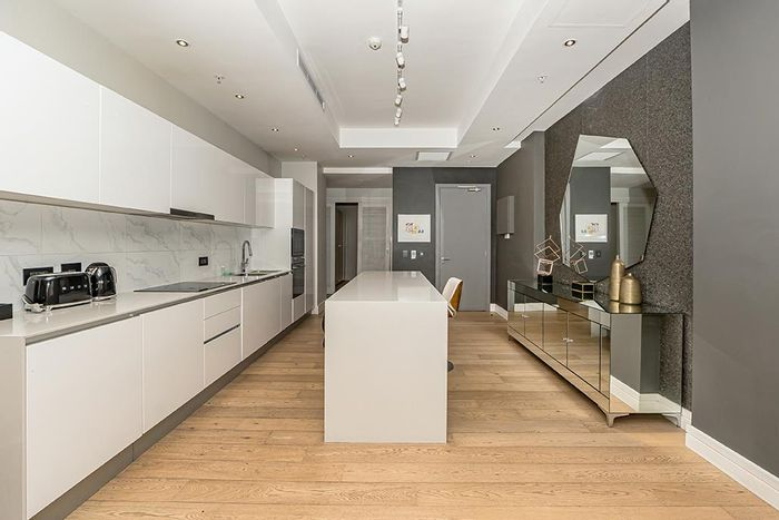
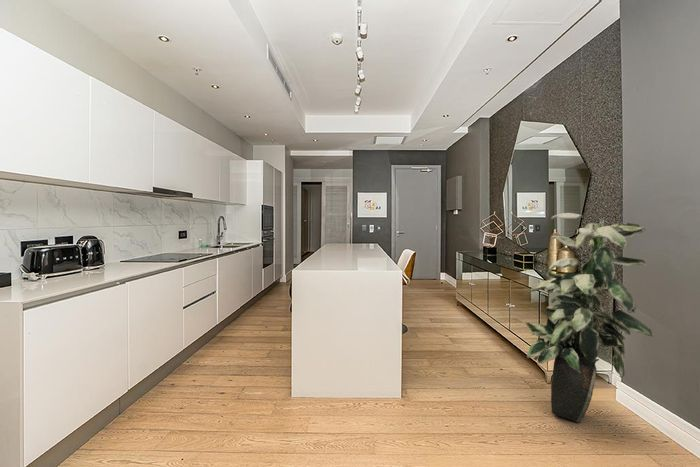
+ indoor plant [525,212,654,424]
